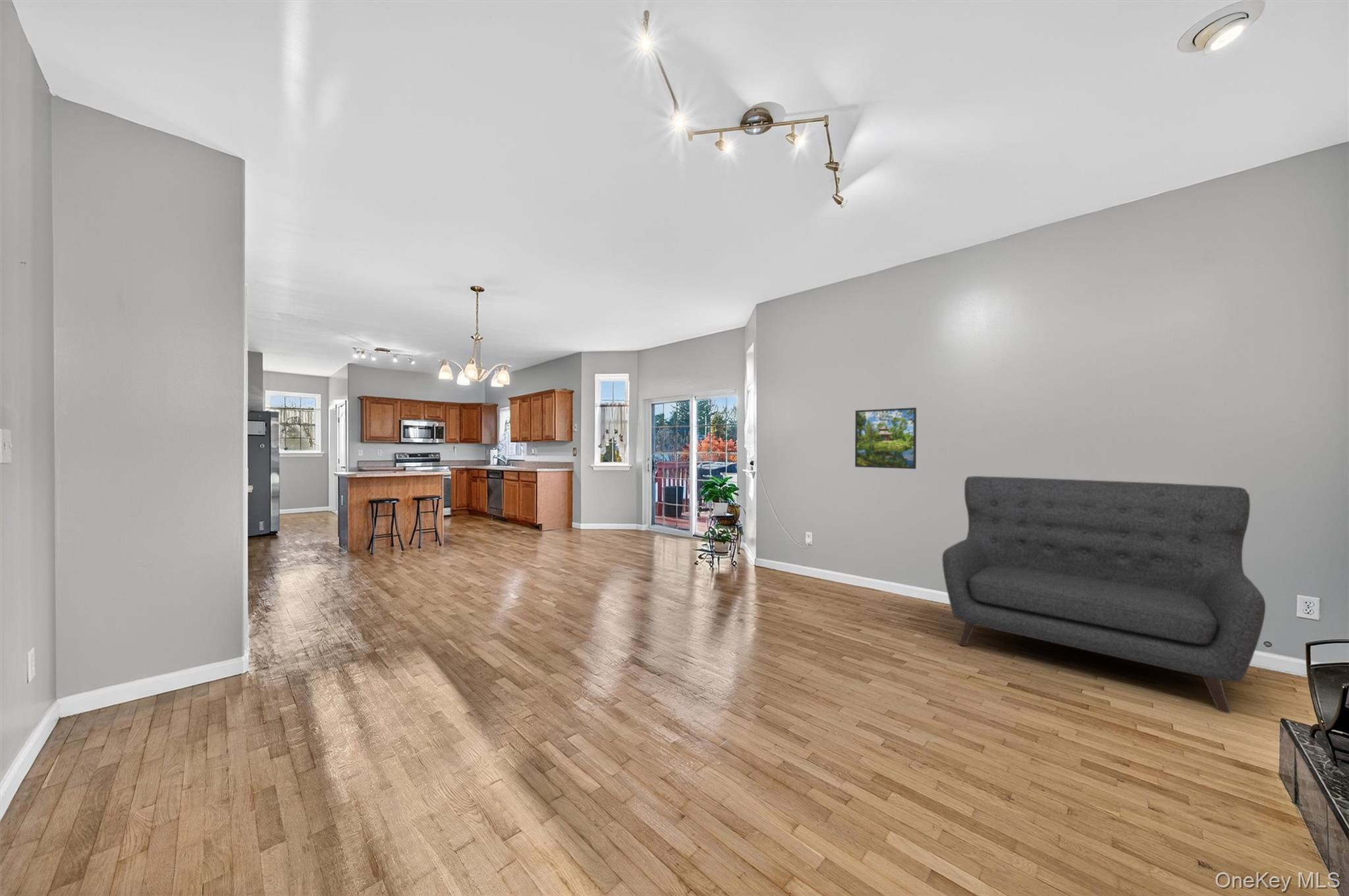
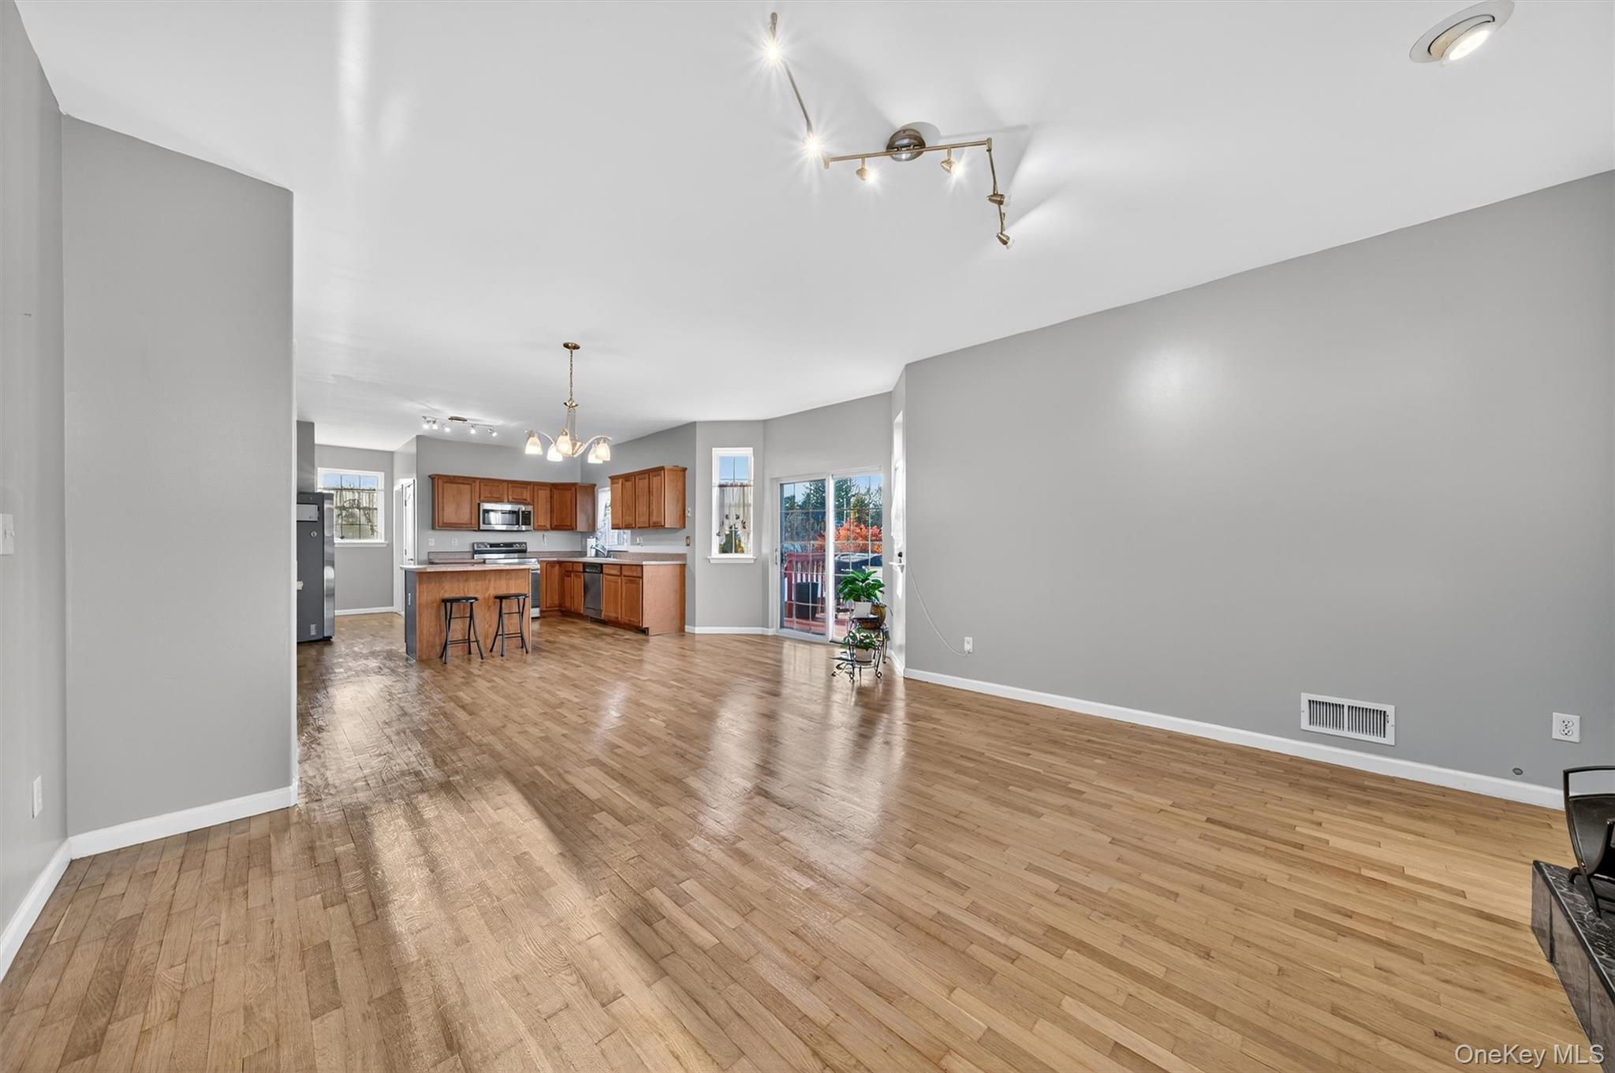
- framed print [854,407,917,469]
- sofa [941,475,1266,714]
